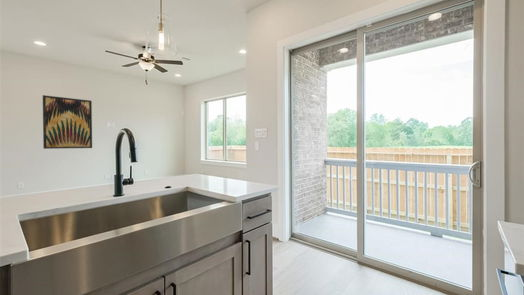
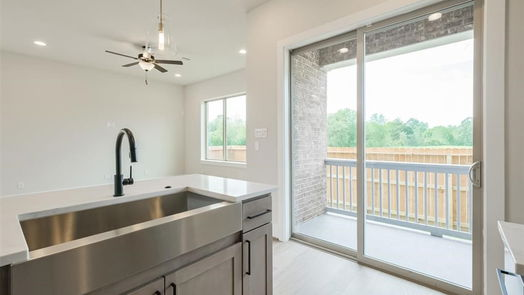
- wall art [42,94,93,150]
